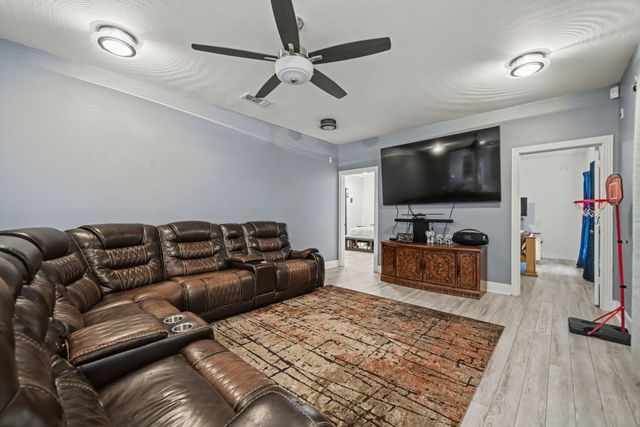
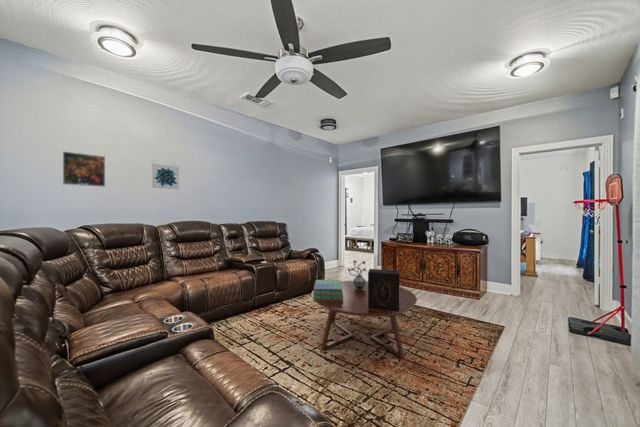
+ coffee table [310,280,418,359]
+ wall art [151,163,180,190]
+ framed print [62,150,106,188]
+ stack of books [312,279,343,300]
+ decorative box [367,268,400,312]
+ potted plant [347,259,368,289]
